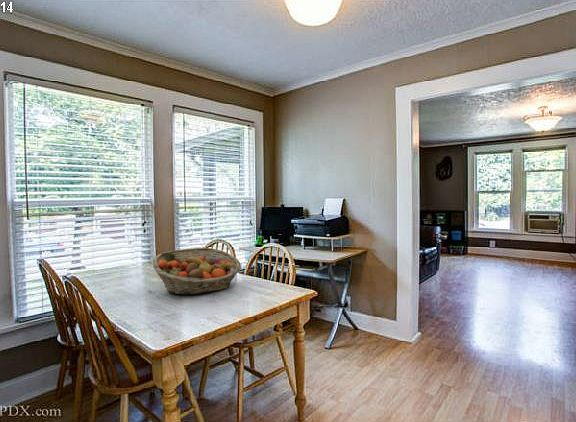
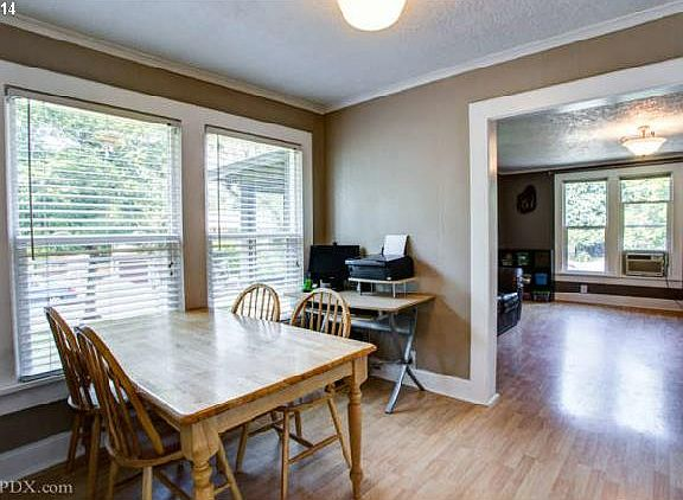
- fruit basket [152,247,242,296]
